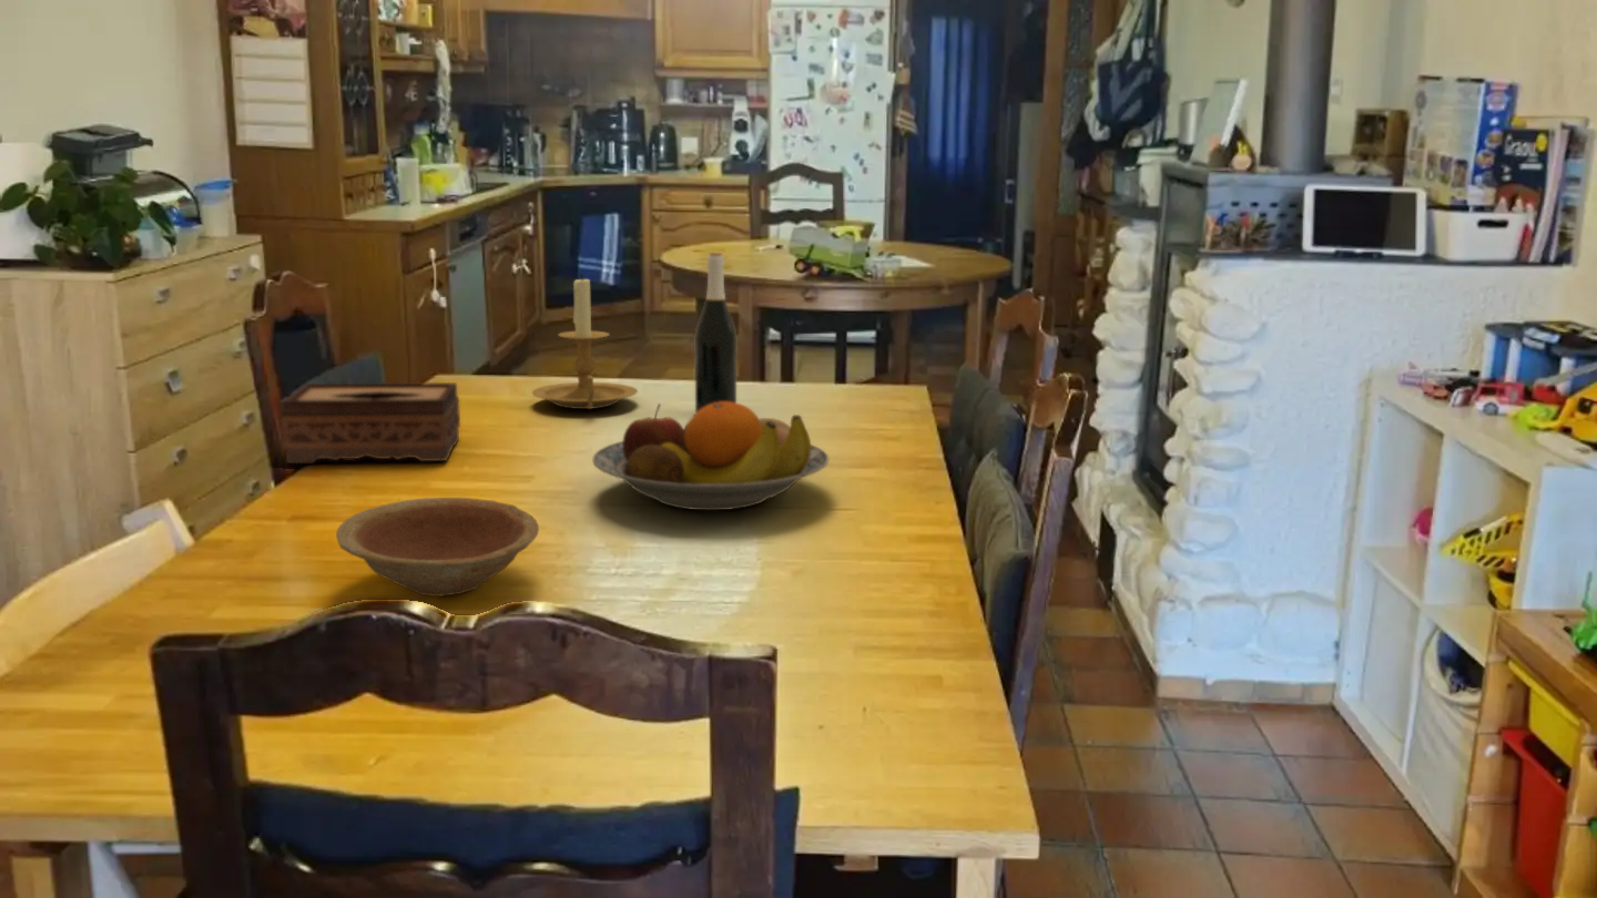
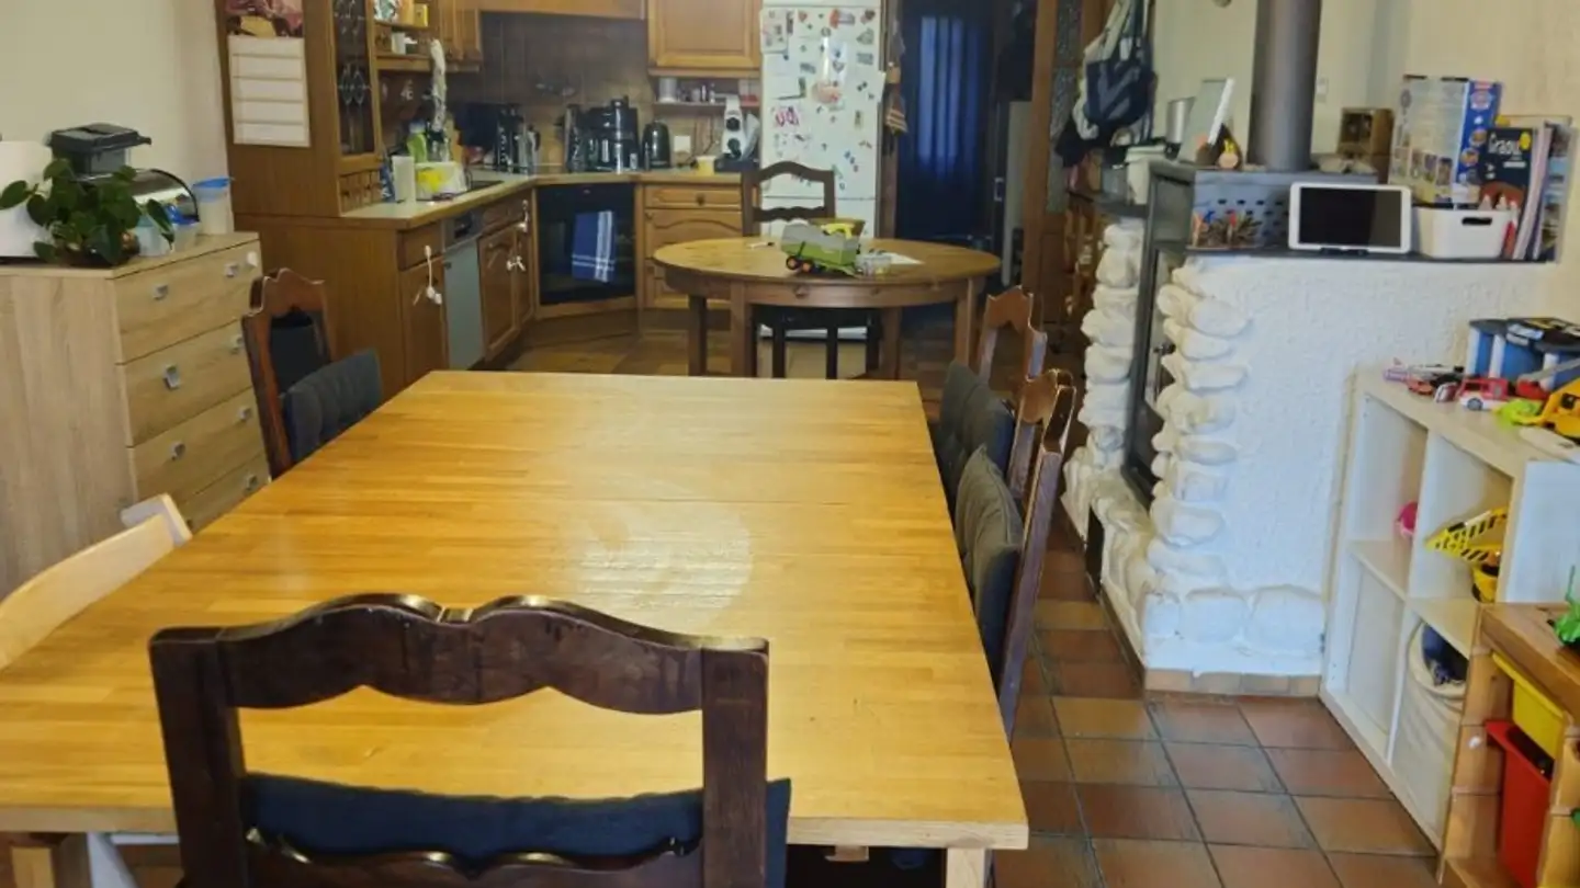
- tissue box [281,381,461,465]
- fruit bowl [591,401,830,511]
- wine bottle [694,252,738,412]
- bowl [335,497,540,598]
- candle holder [531,273,639,410]
